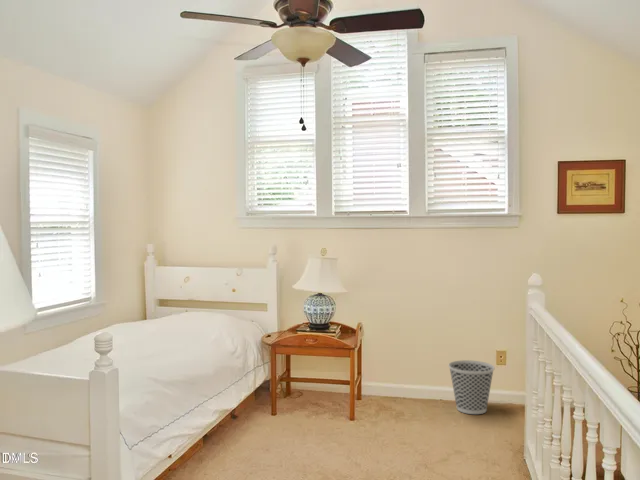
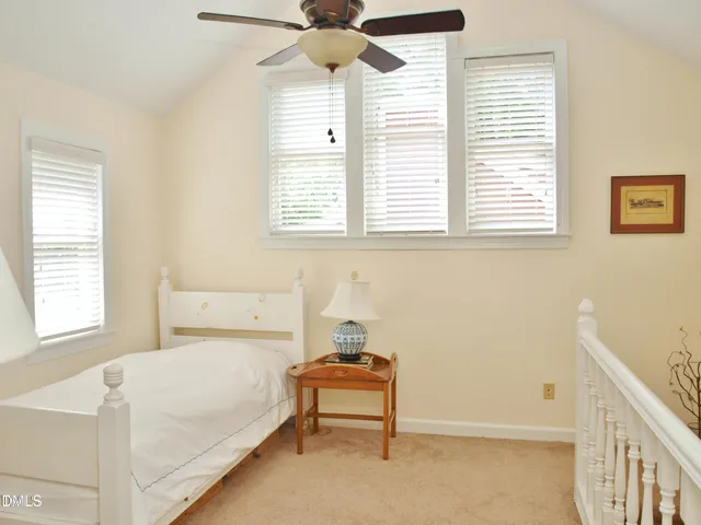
- wastebasket [447,359,495,415]
